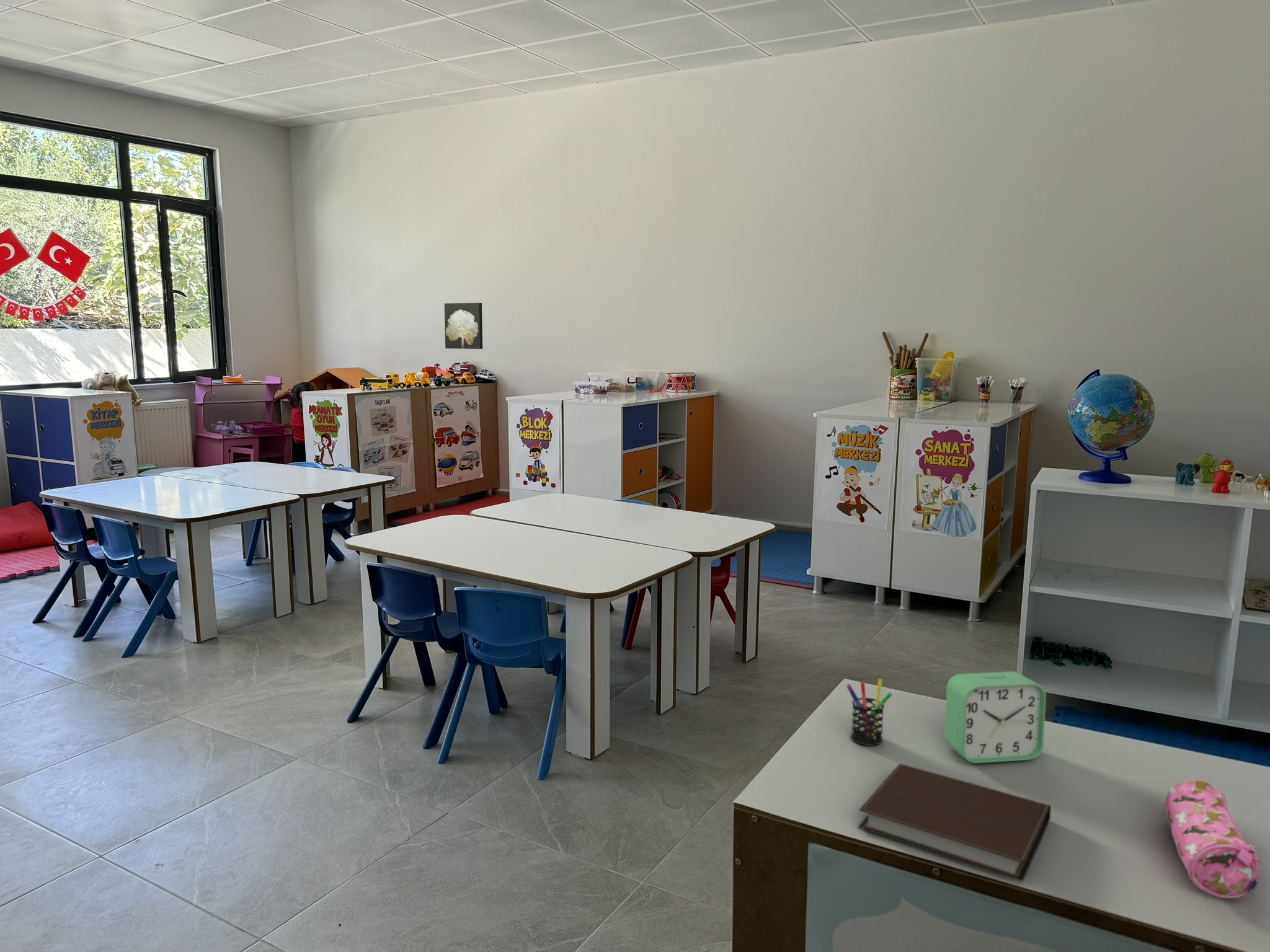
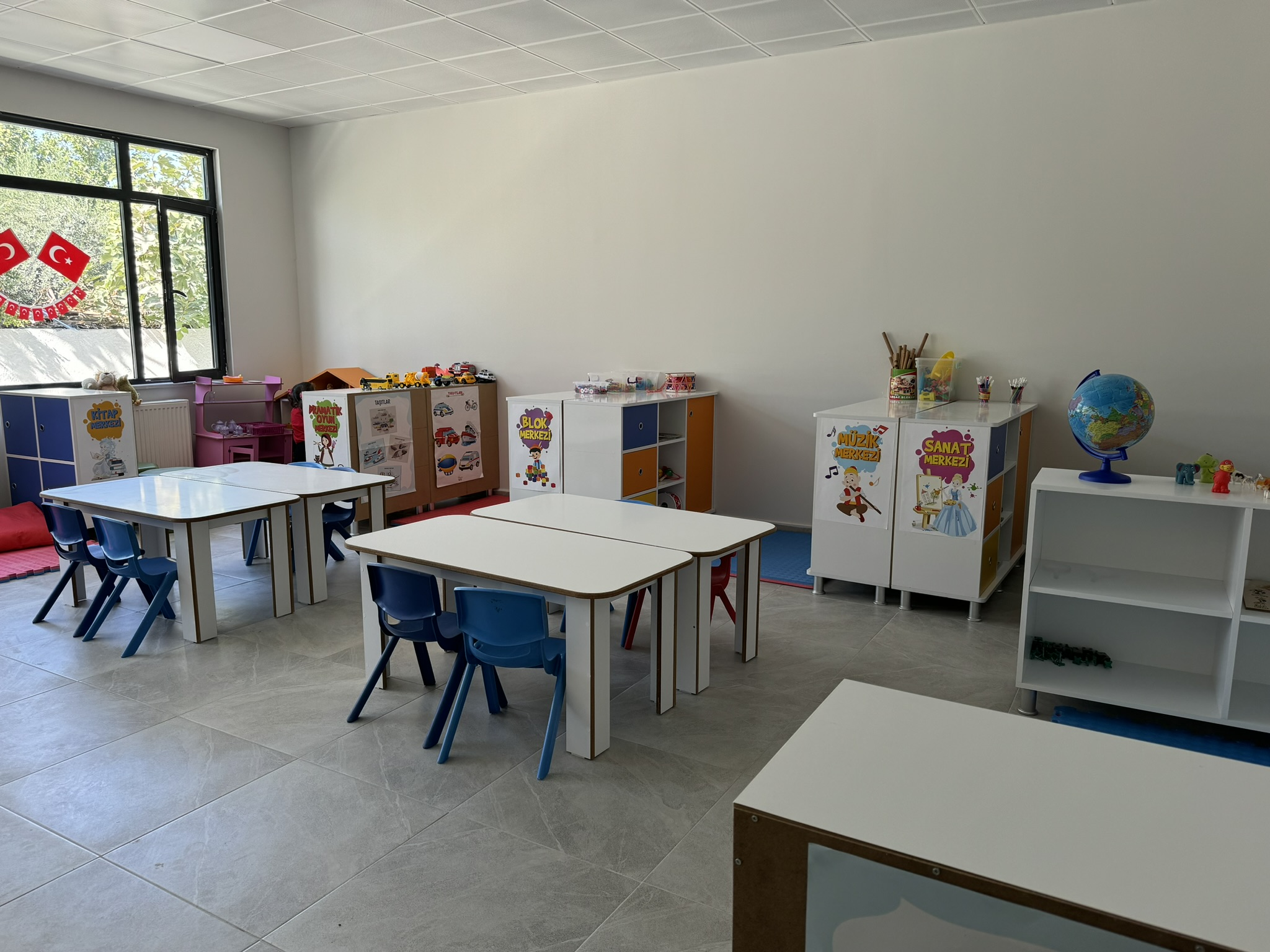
- pen holder [846,678,893,746]
- pencil case [1165,779,1261,899]
- wall art [444,302,483,350]
- notebook [858,763,1052,882]
- alarm clock [944,671,1047,764]
